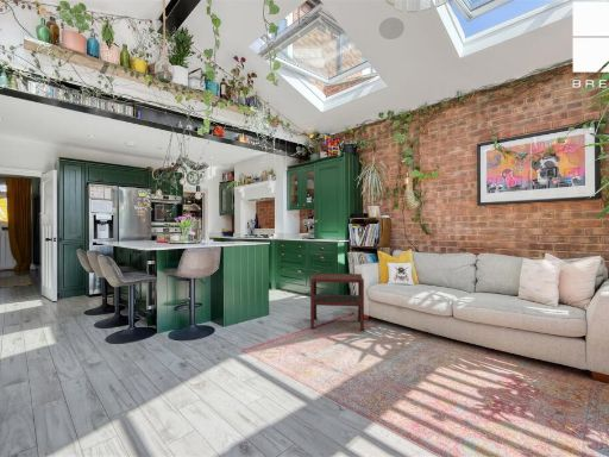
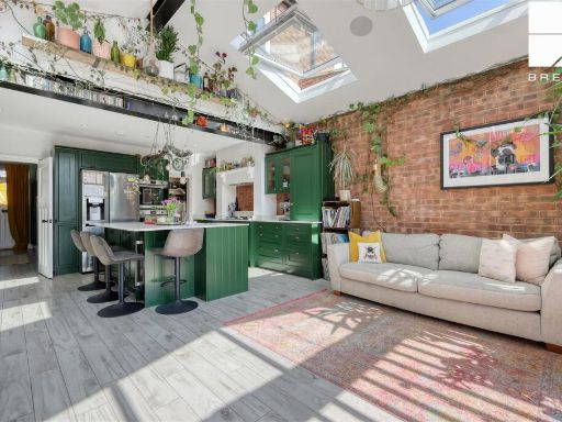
- side table [309,273,365,332]
